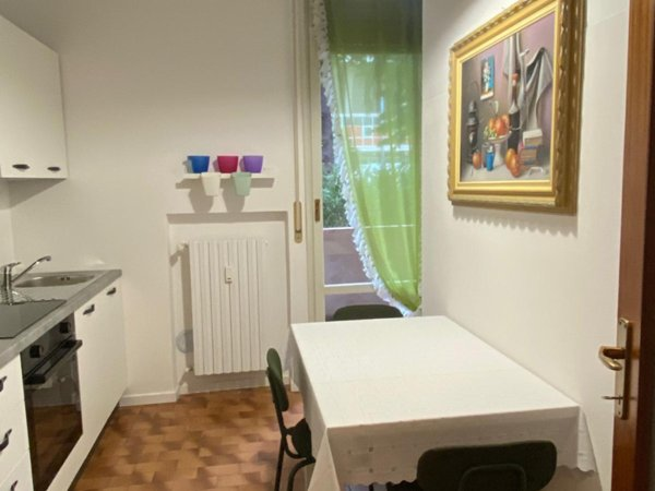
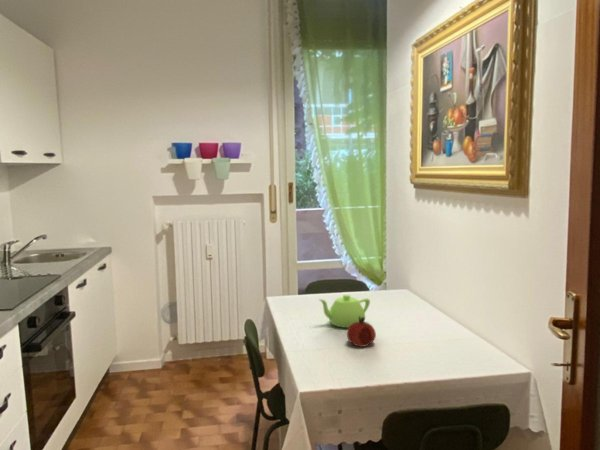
+ fruit [346,316,377,348]
+ teapot [317,294,371,329]
